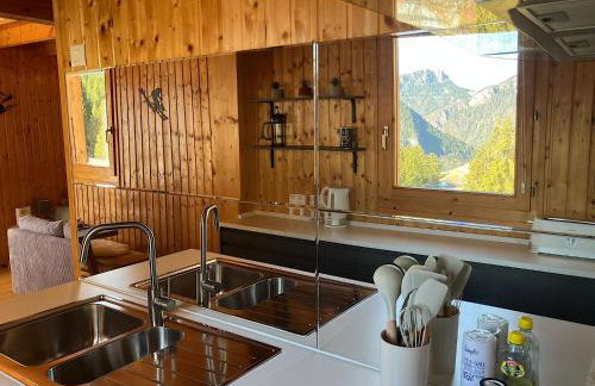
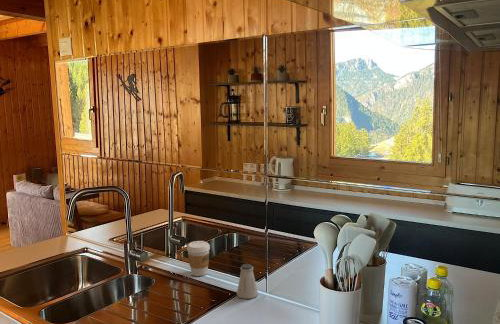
+ saltshaker [236,263,259,300]
+ coffee cup [186,240,211,277]
